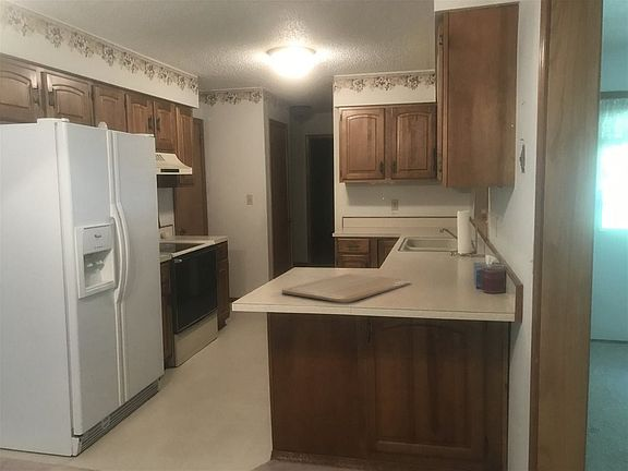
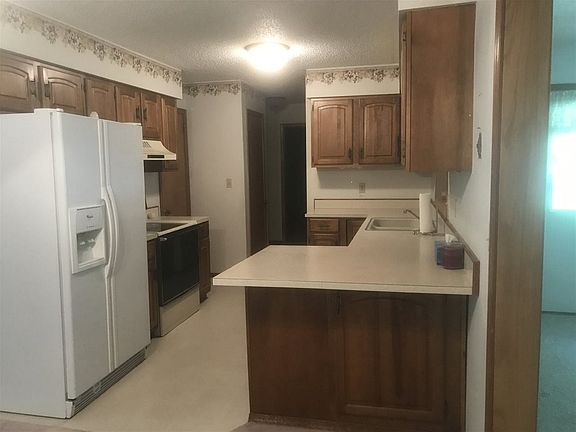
- chopping board [281,273,411,303]
